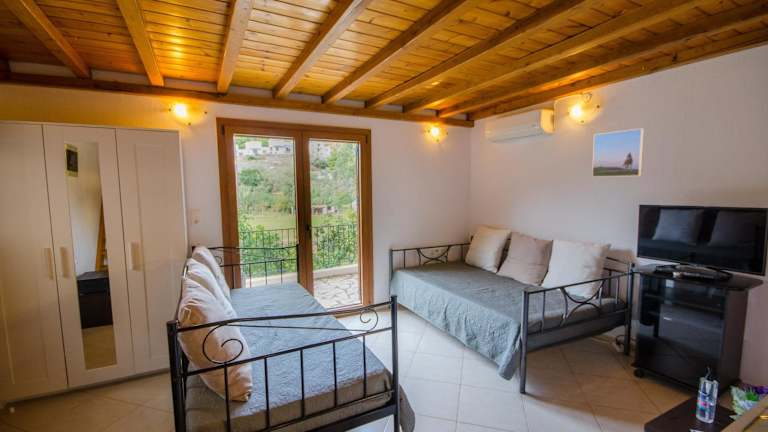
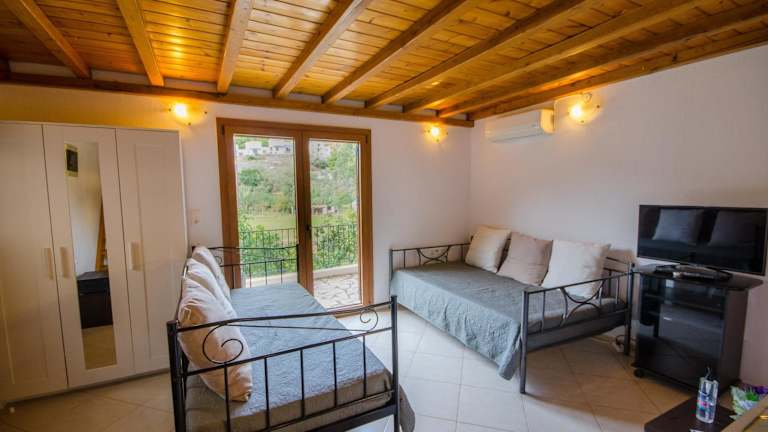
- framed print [591,127,645,178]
